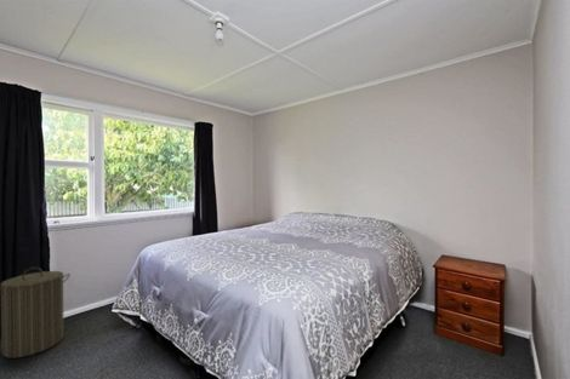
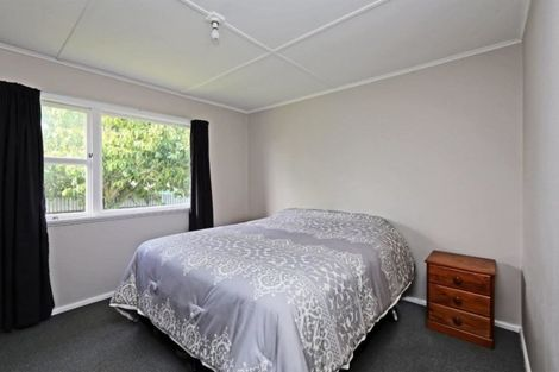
- laundry hamper [0,266,72,360]
